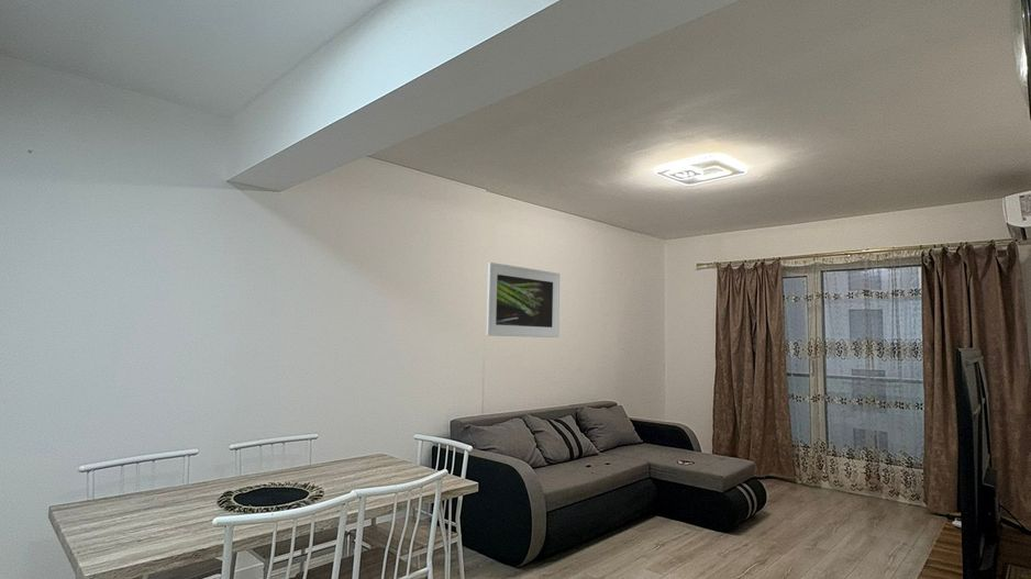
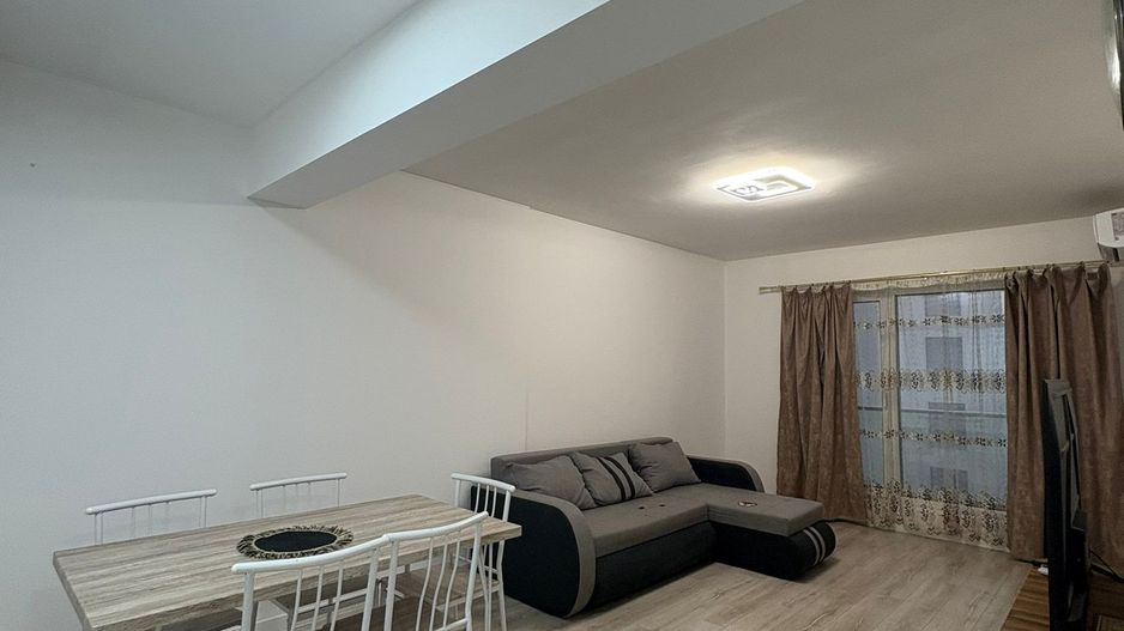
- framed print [485,261,561,338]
